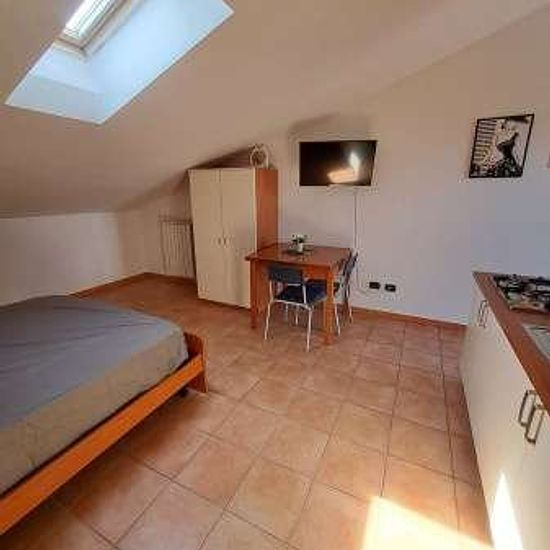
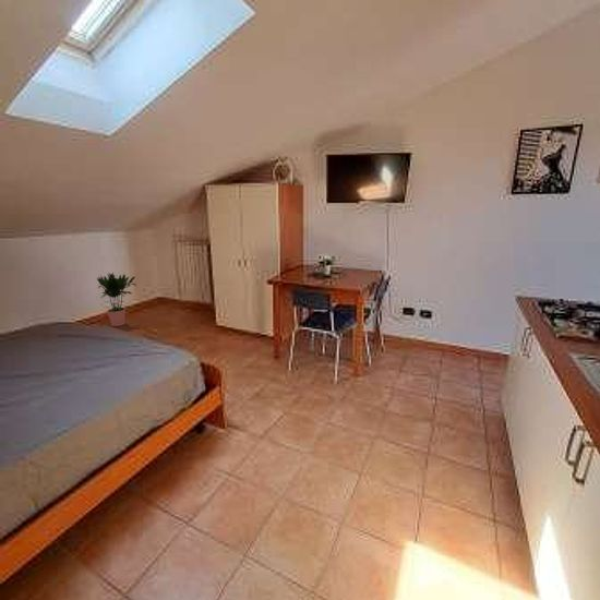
+ potted plant [96,272,137,327]
